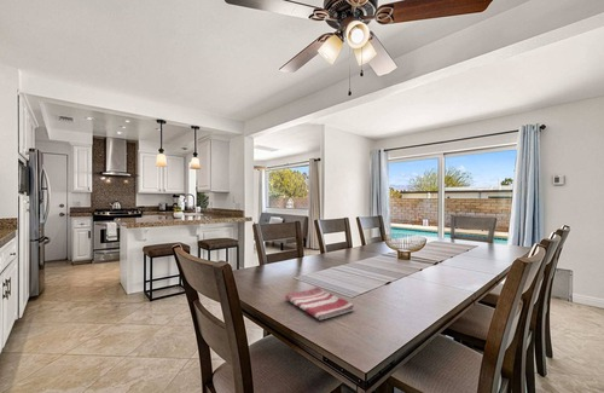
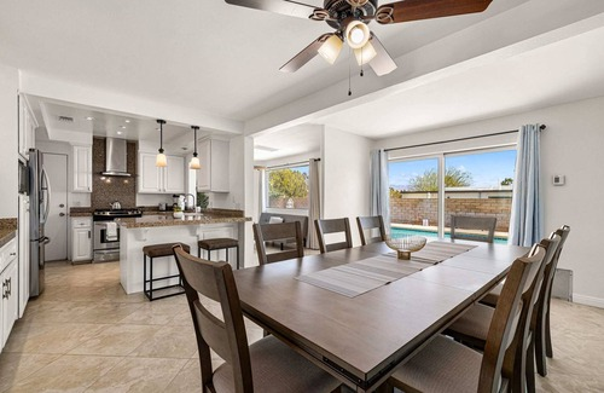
- dish towel [284,285,355,322]
